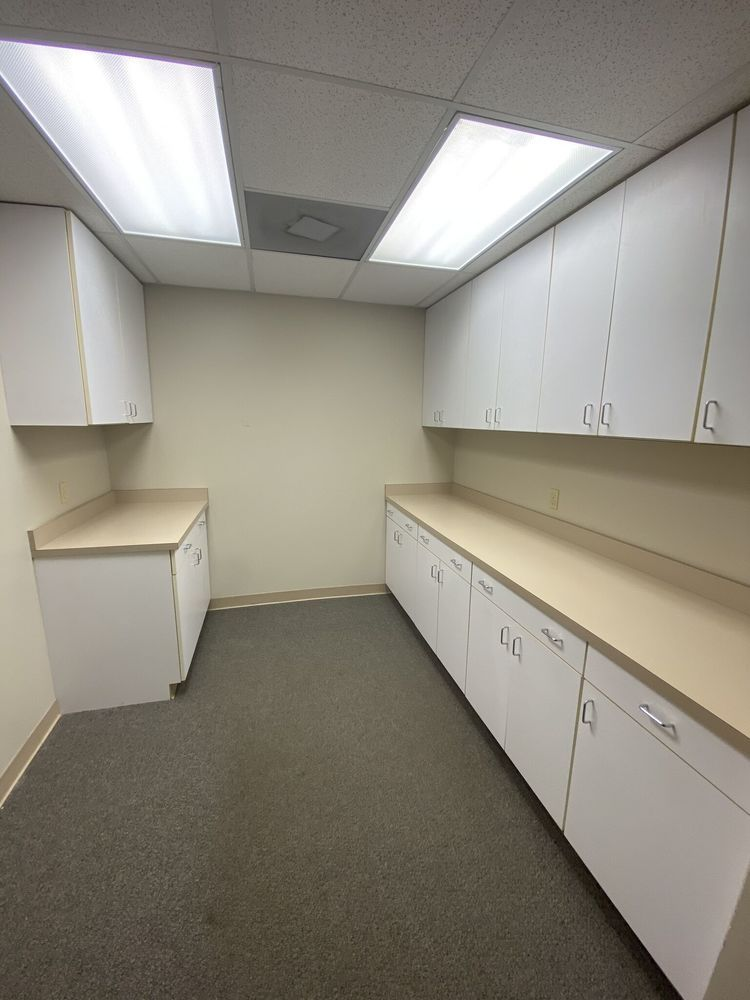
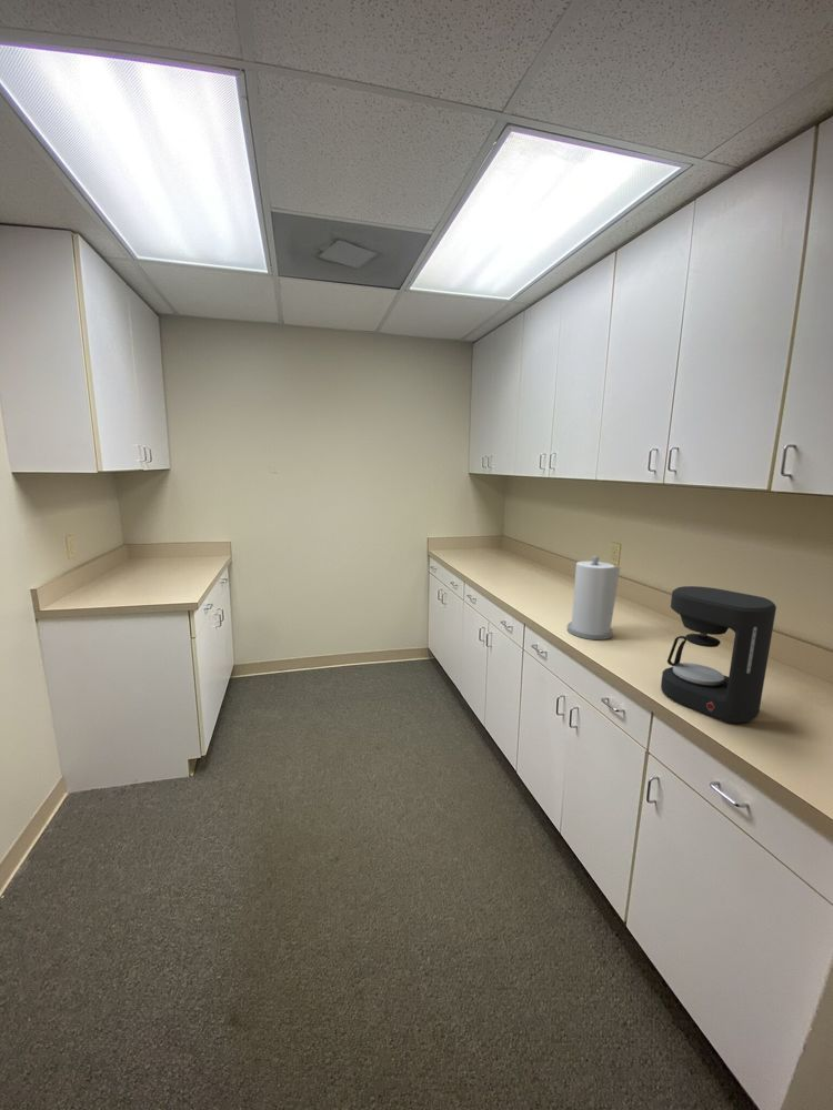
+ coffee maker [660,585,777,724]
+ paper towel [566,555,621,640]
